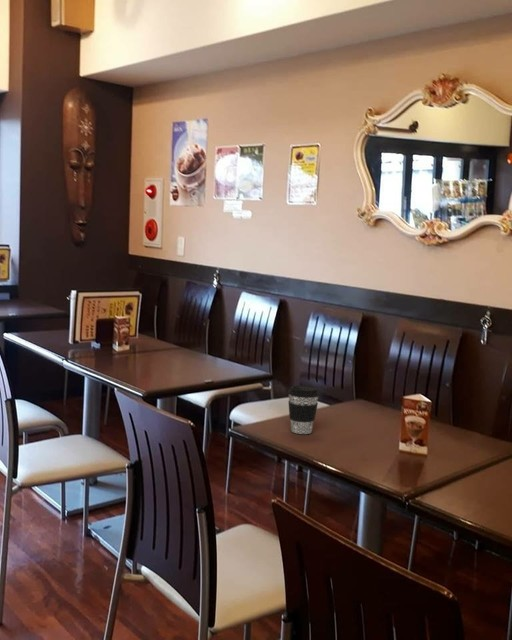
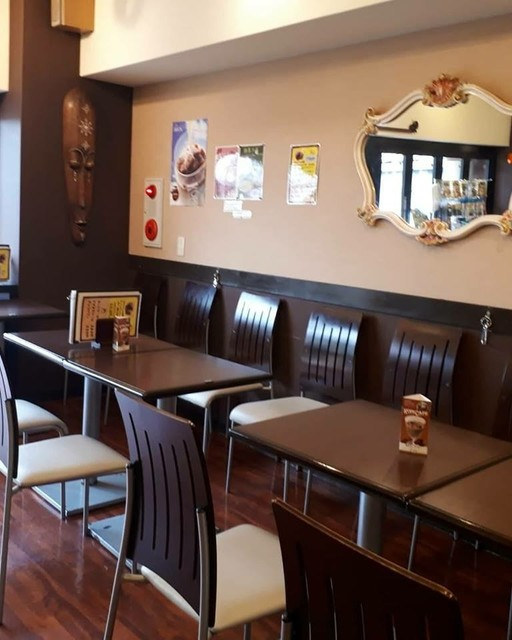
- coffee cup [287,384,320,435]
